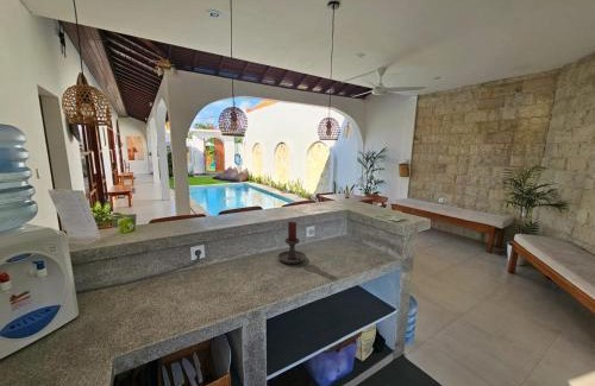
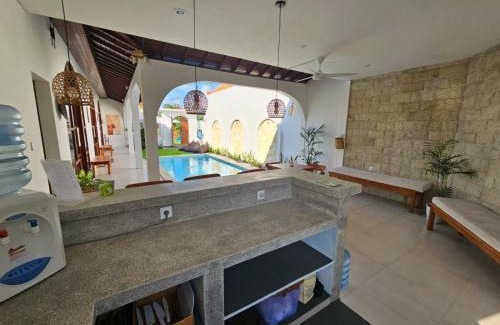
- candle holder [277,221,308,265]
